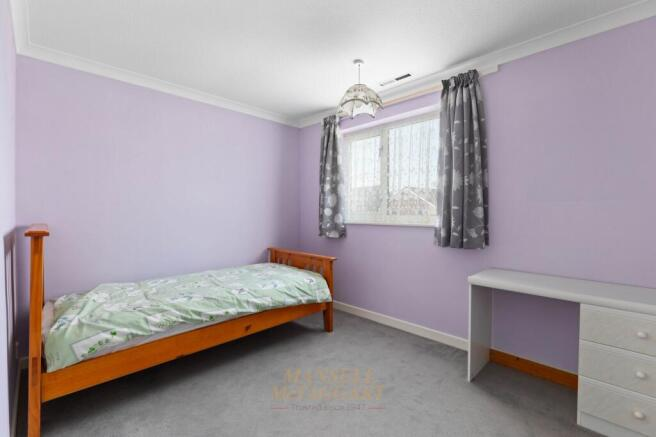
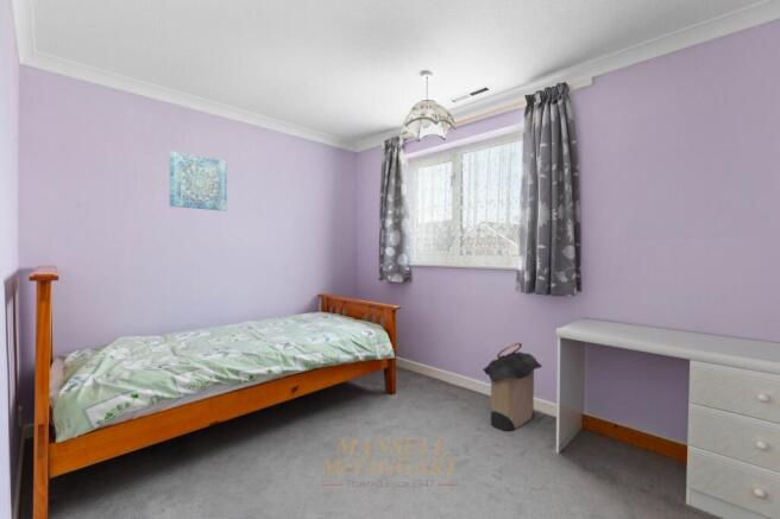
+ laundry hamper [483,341,543,432]
+ wall art [169,150,228,213]
